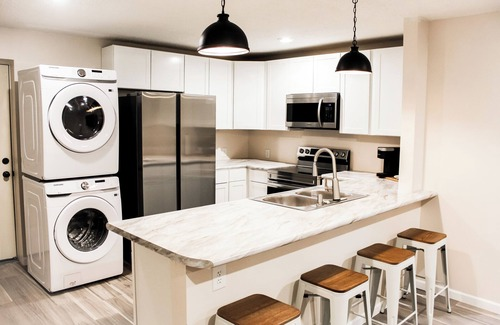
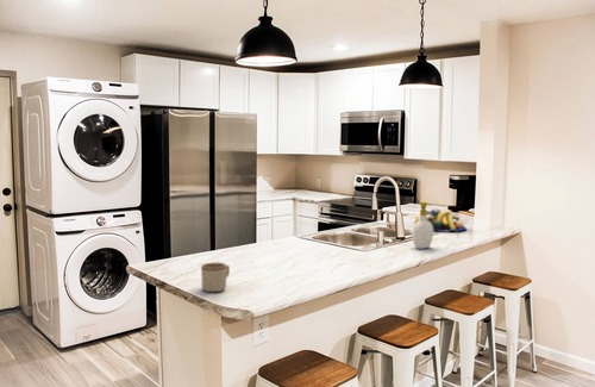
+ soap bottle [411,201,434,250]
+ fruit bowl [413,208,468,233]
+ mug [200,262,231,293]
